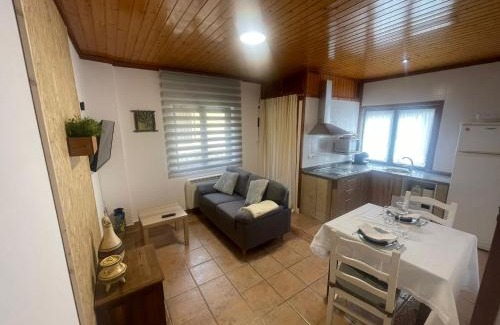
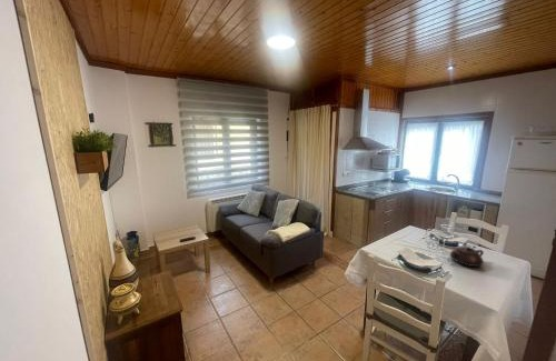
+ teapot [449,245,485,268]
